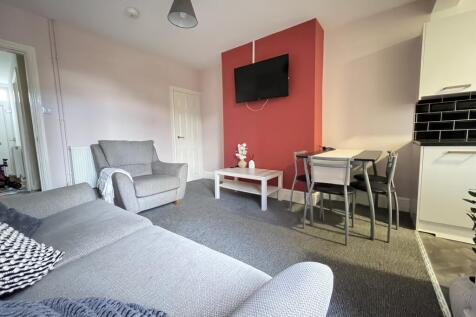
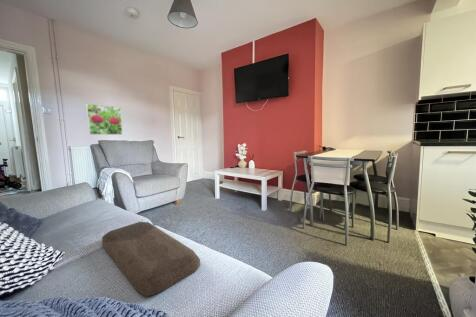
+ cushion [101,221,201,298]
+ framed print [85,103,124,136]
